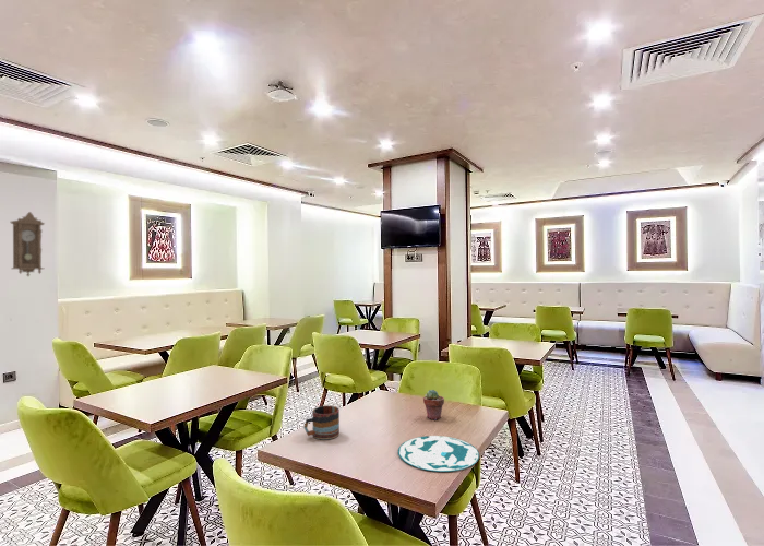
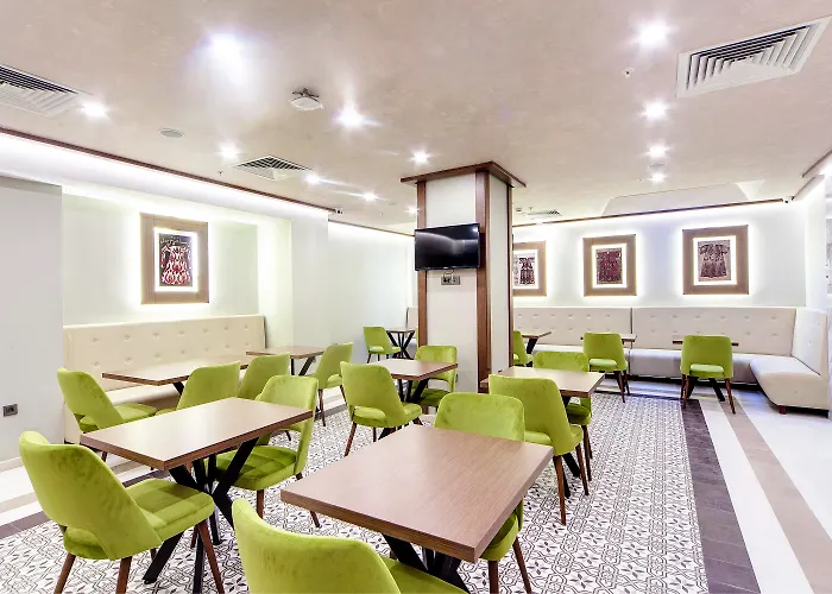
- potted succulent [422,389,445,422]
- mug [302,404,341,441]
- plate [397,435,480,473]
- pendulum clock [10,211,46,277]
